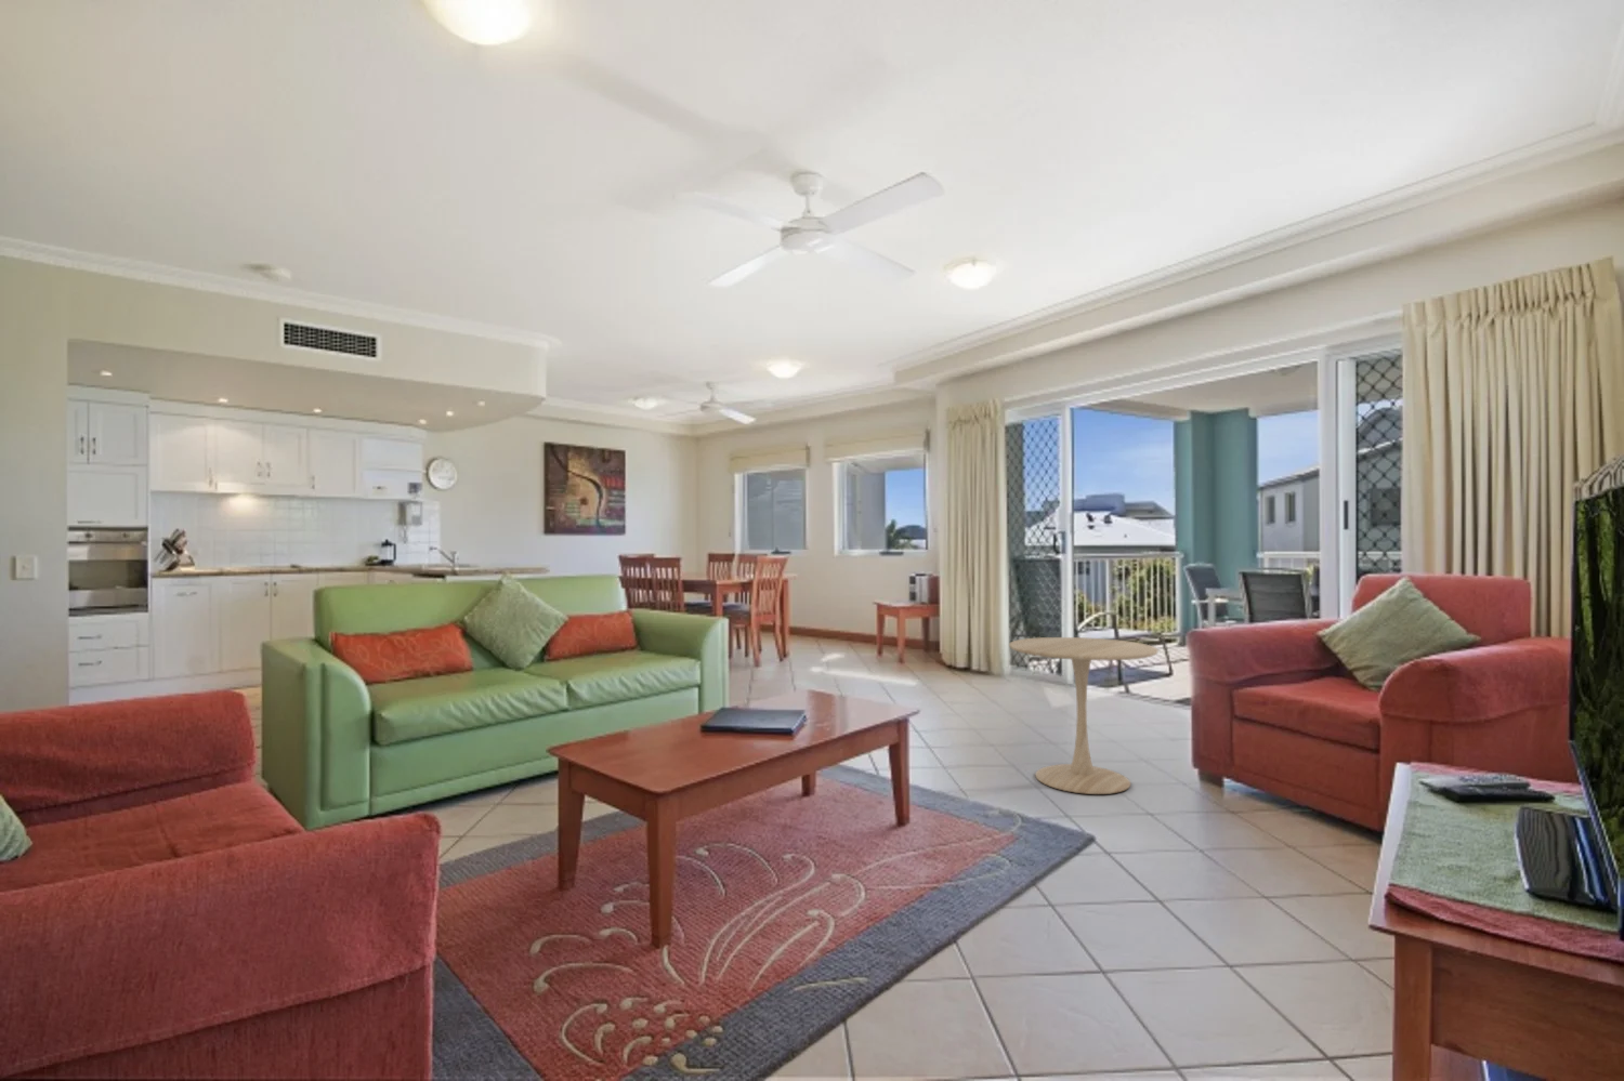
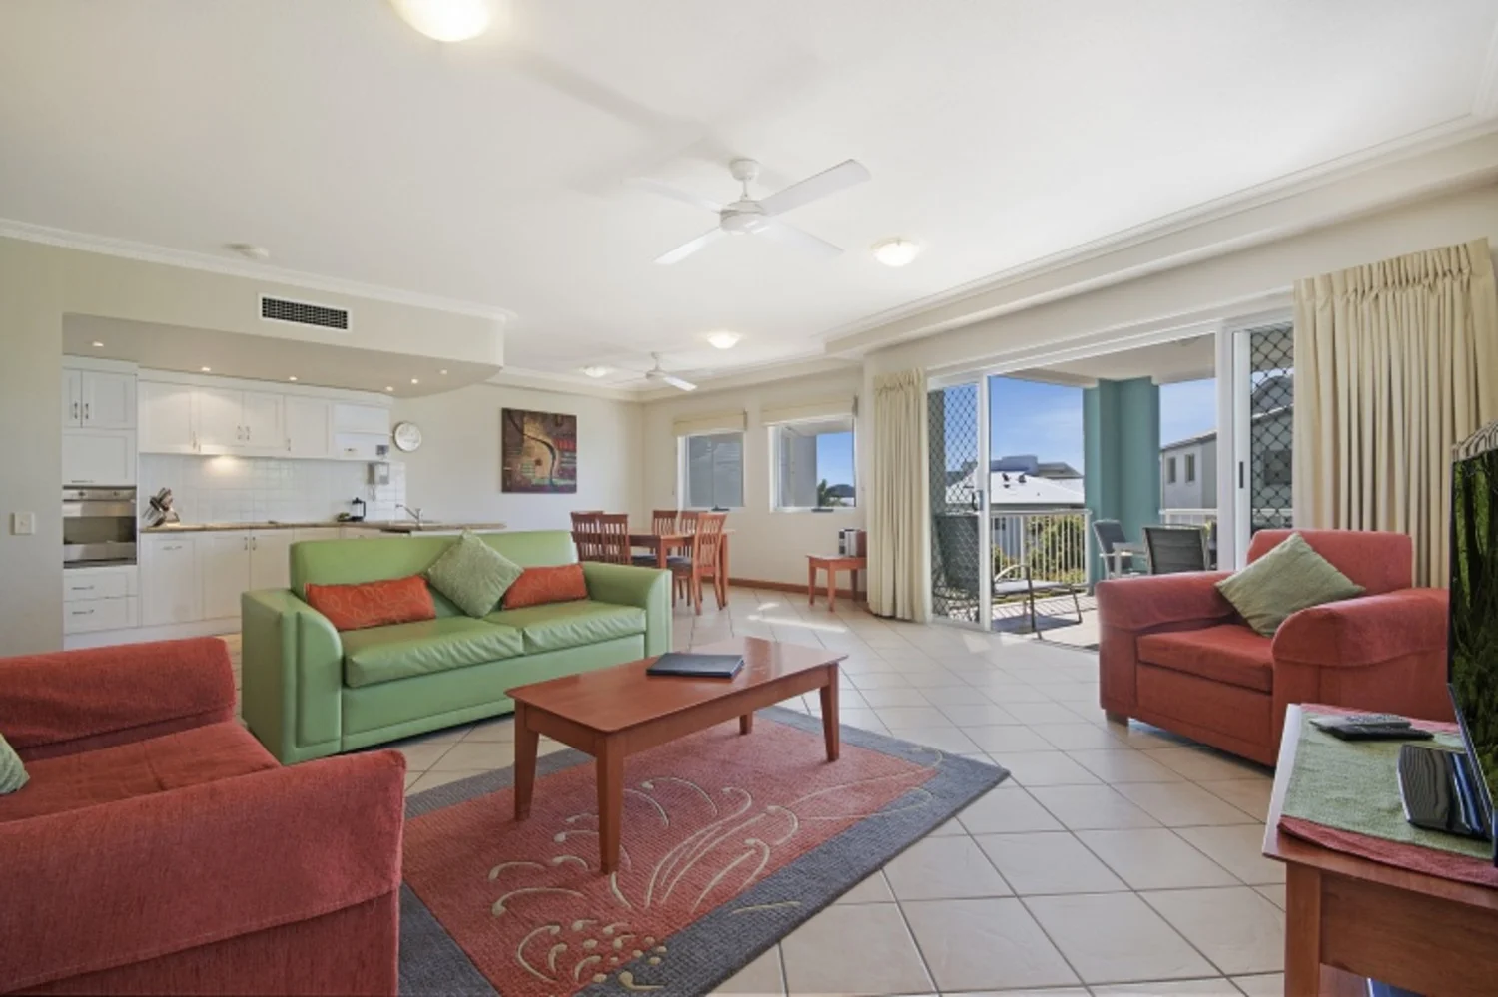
- side table [1007,636,1159,795]
